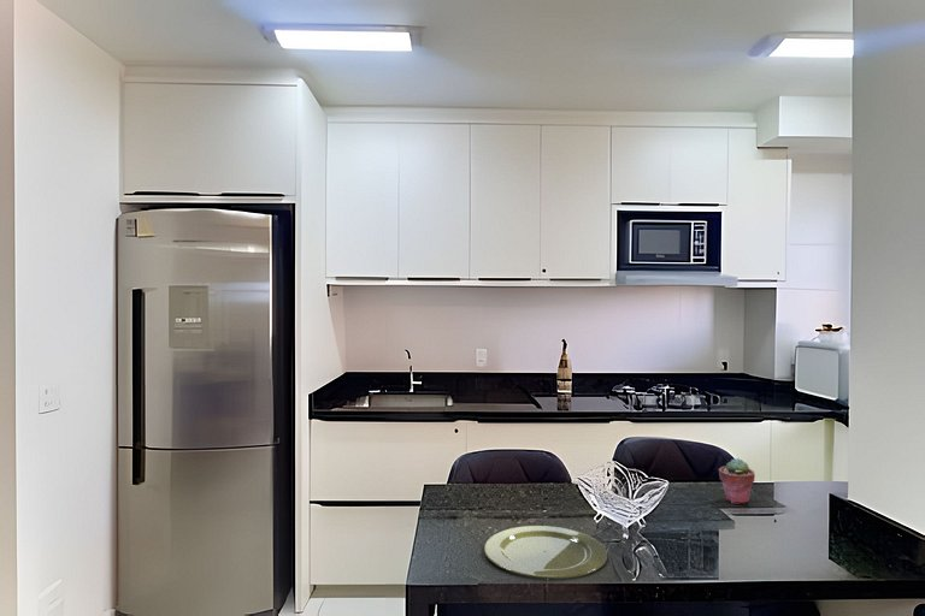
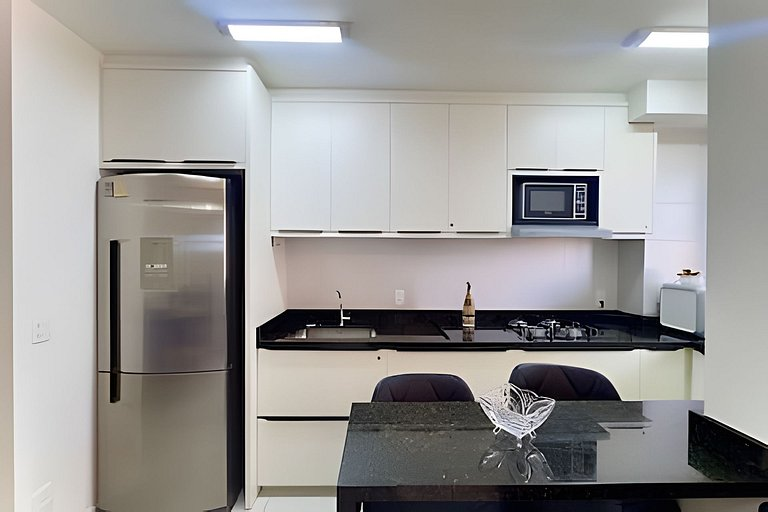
- plate [483,525,608,580]
- potted succulent [718,457,756,505]
